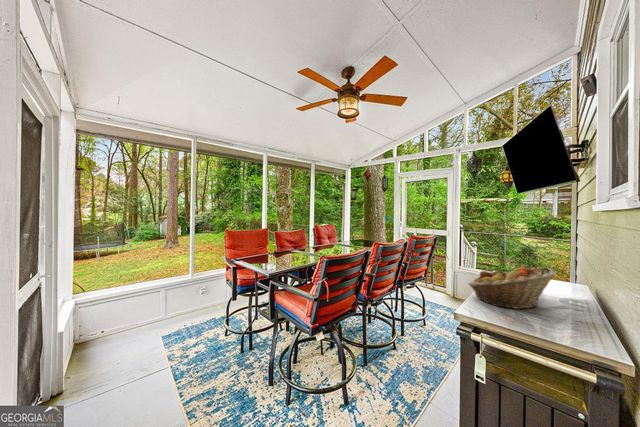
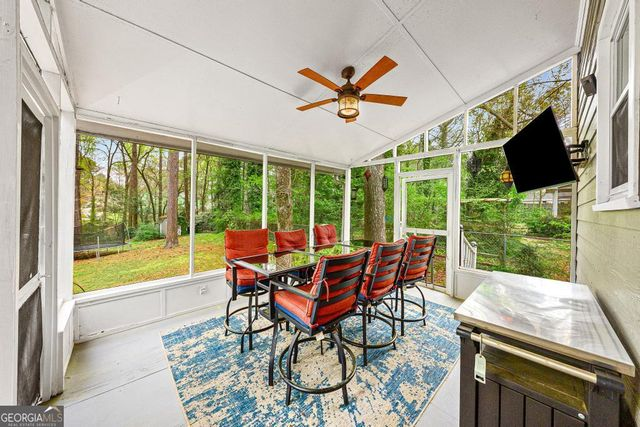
- fruit basket [467,266,557,310]
